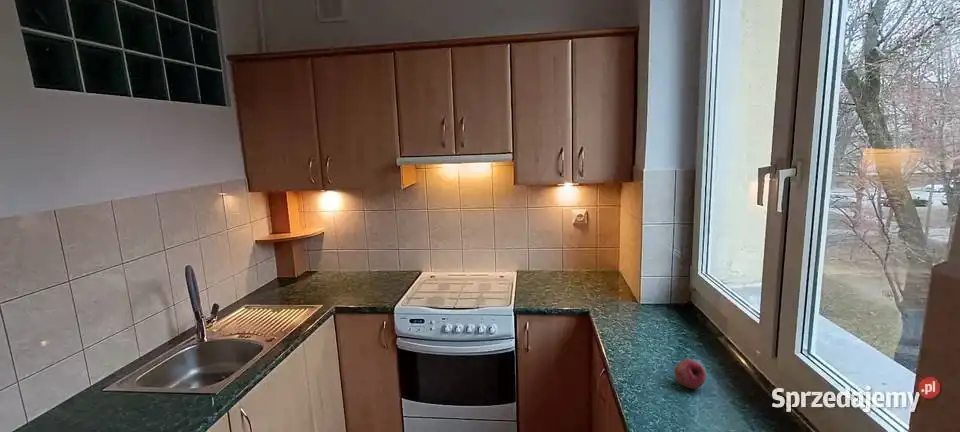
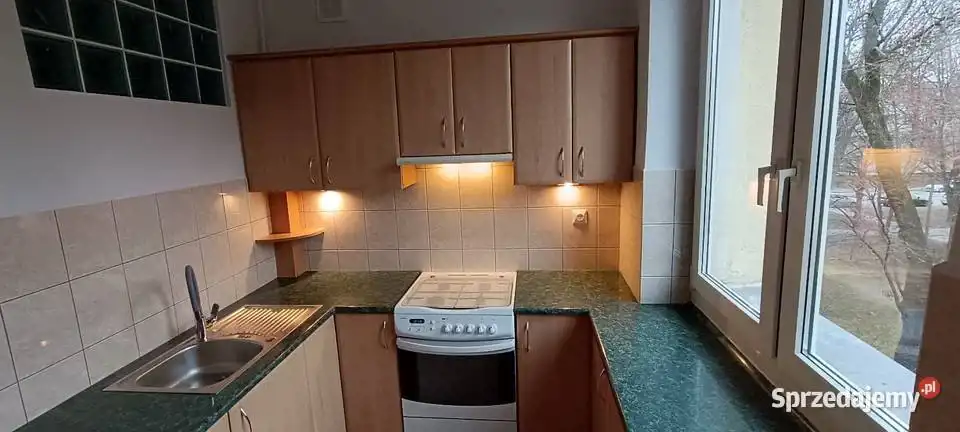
- fruit [674,358,707,389]
